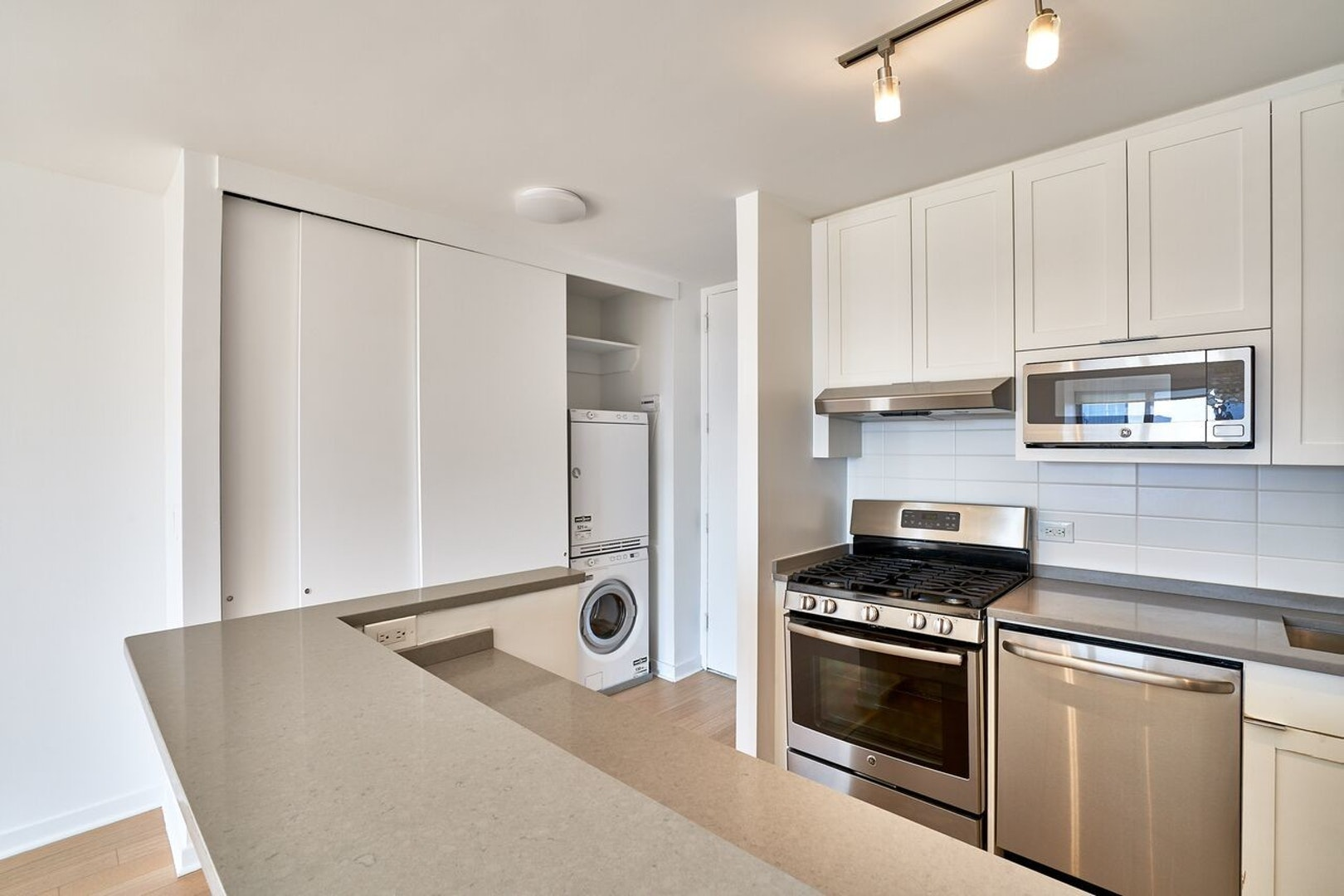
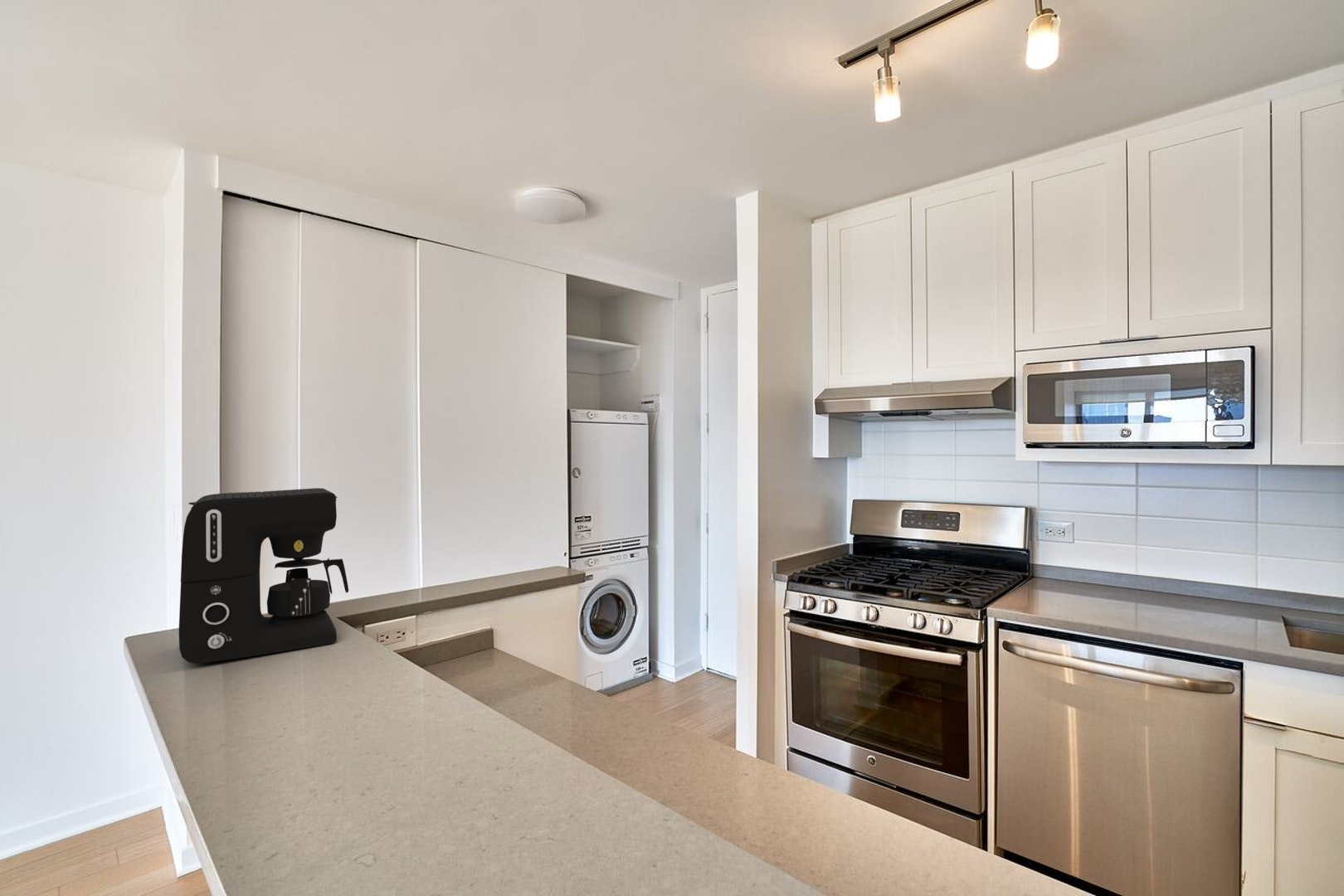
+ coffee maker [178,487,349,665]
